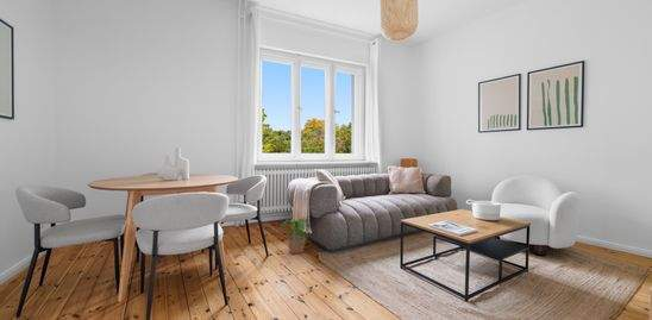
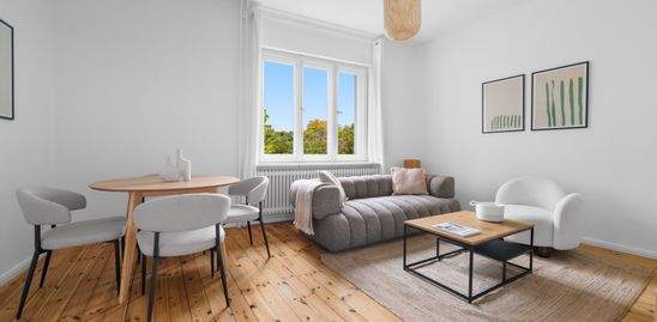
- potted plant [281,217,313,255]
